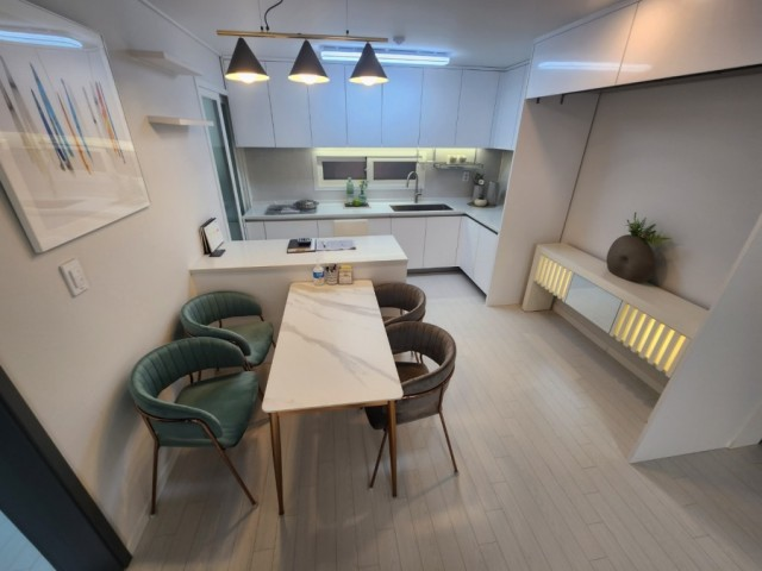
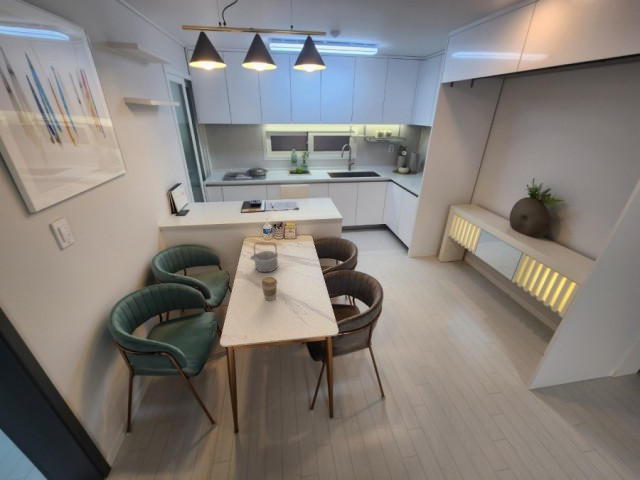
+ teapot [249,241,279,273]
+ coffee cup [260,276,278,302]
